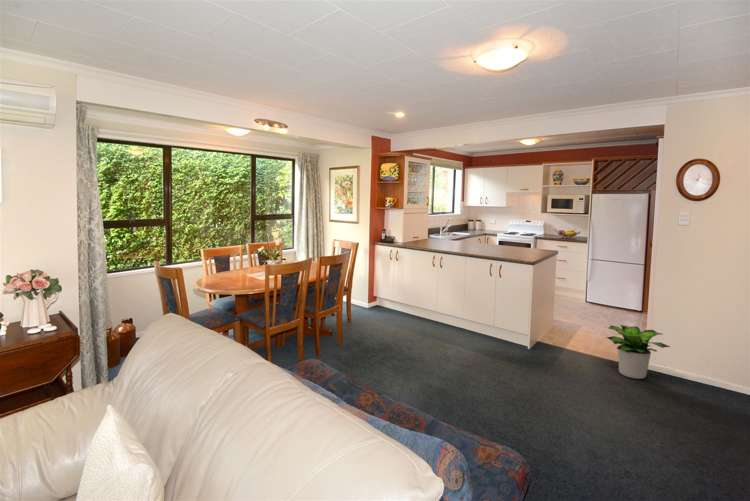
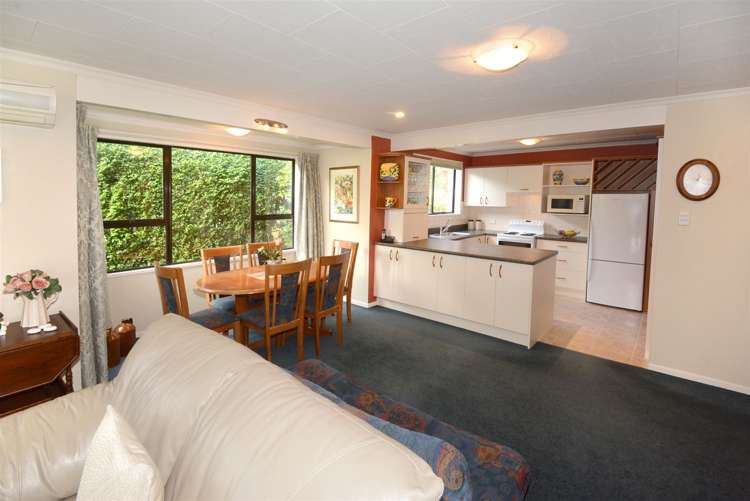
- potted plant [605,324,671,380]
